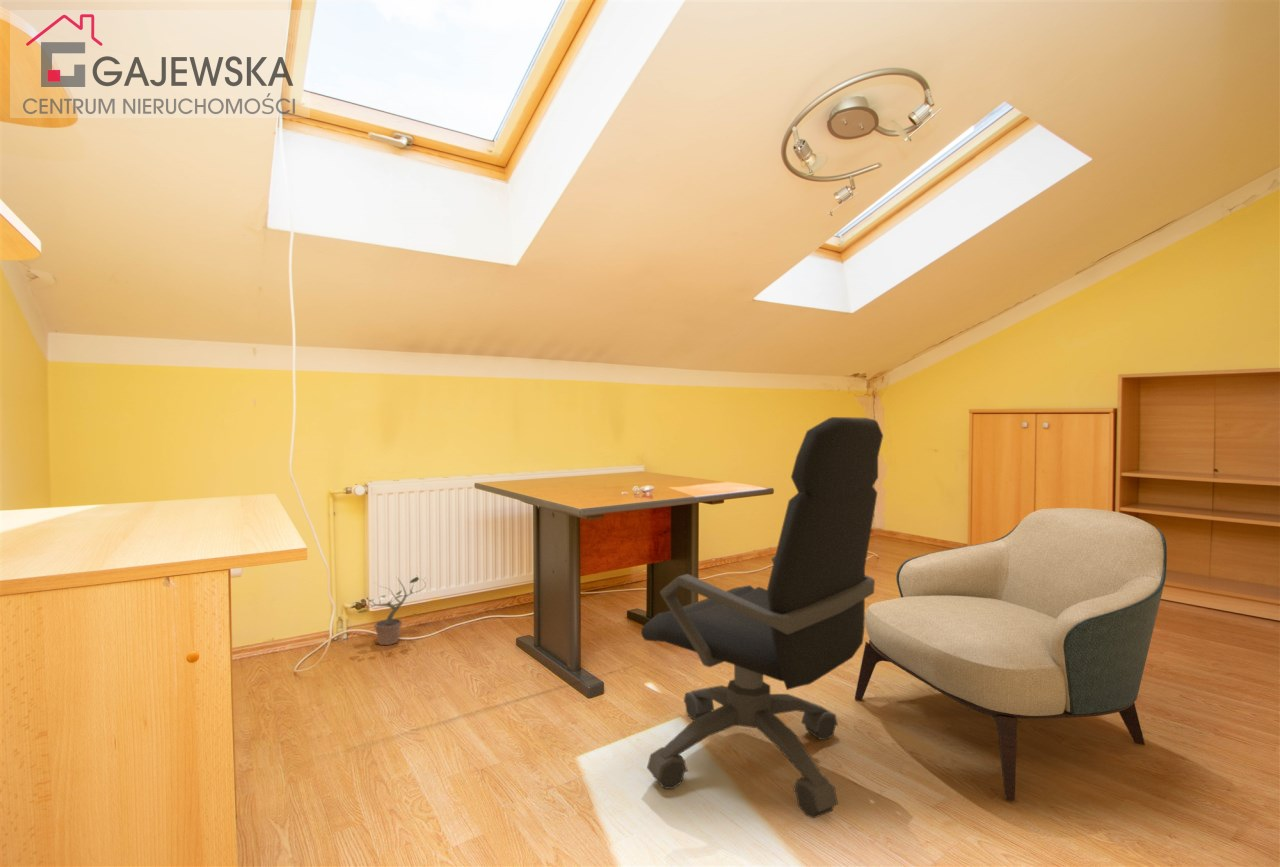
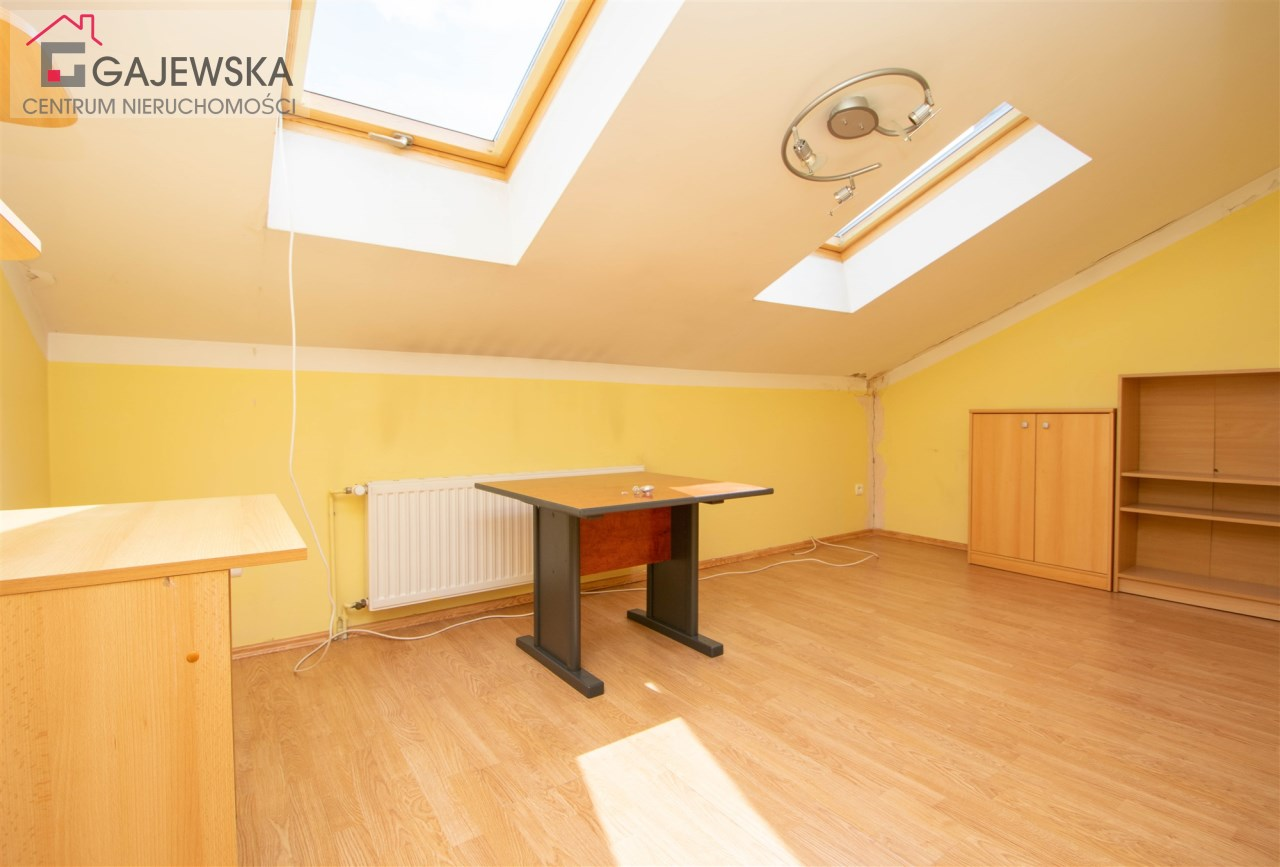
- office chair [640,416,884,819]
- potted plant [357,576,427,646]
- armchair [854,507,1168,802]
